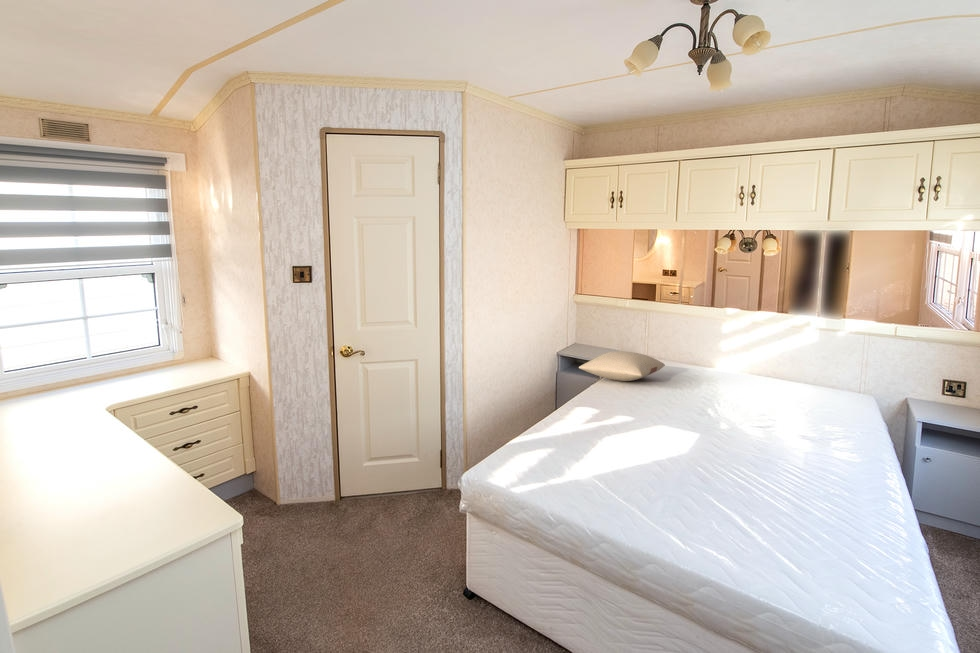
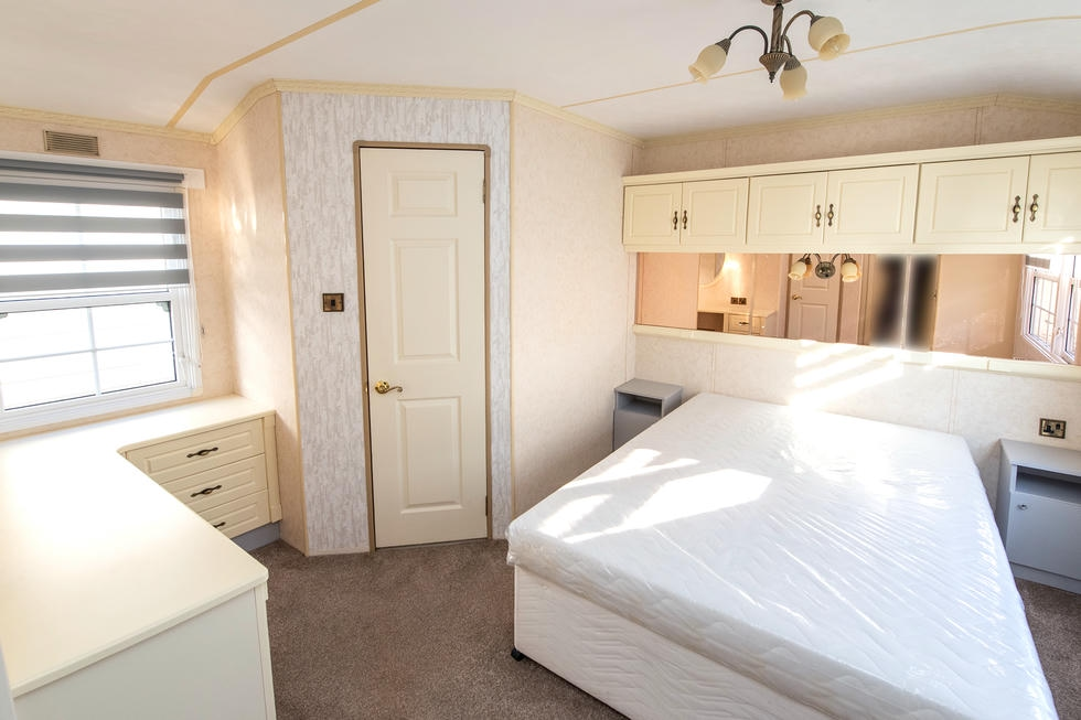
- pillow [578,350,666,382]
